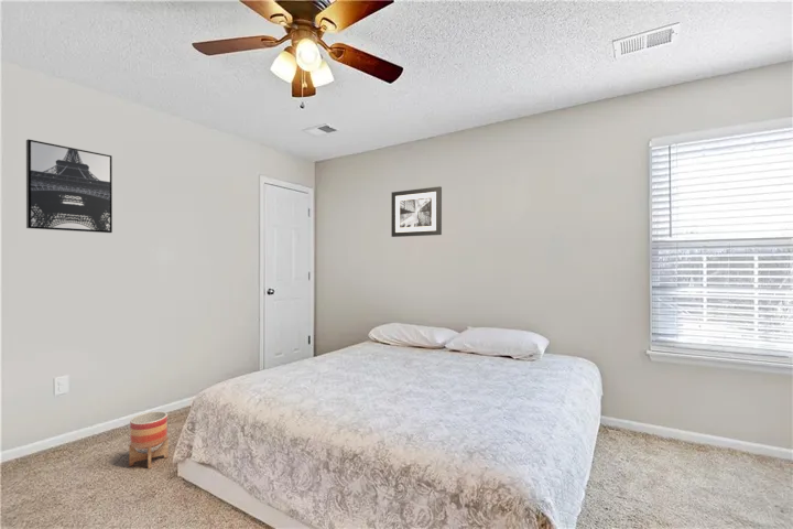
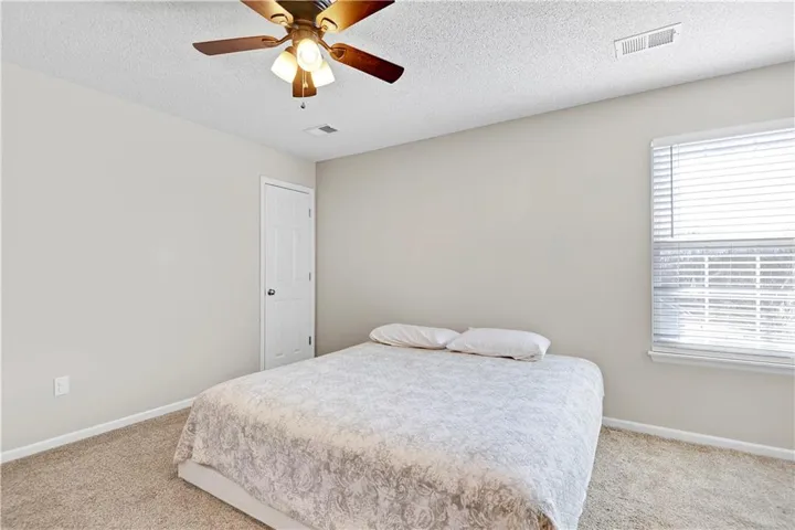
- wall art [390,185,443,238]
- wall art [25,138,113,234]
- planter [128,410,170,469]
